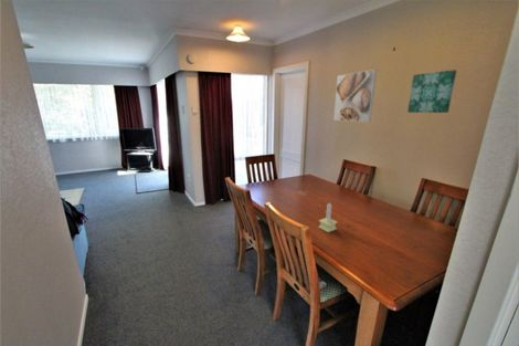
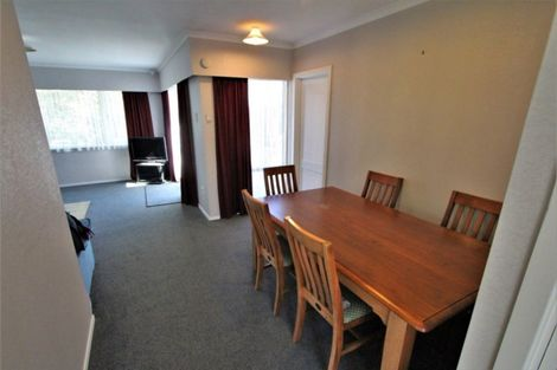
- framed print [332,69,378,123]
- wall art [406,69,457,114]
- candle [317,202,339,233]
